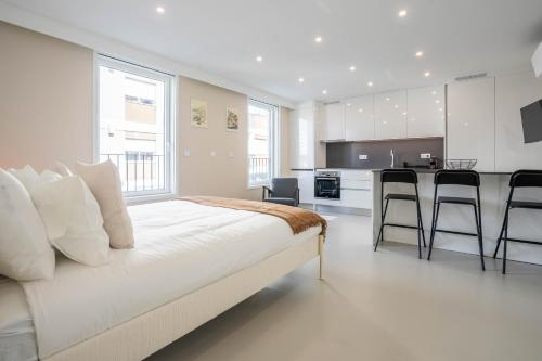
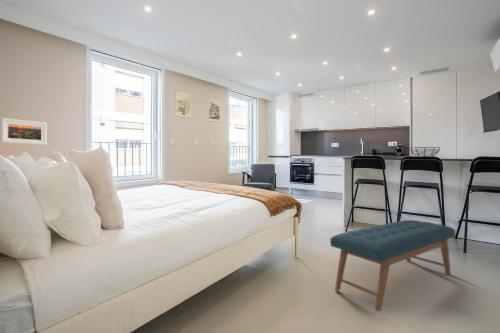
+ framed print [1,117,48,146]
+ bench [329,219,456,312]
